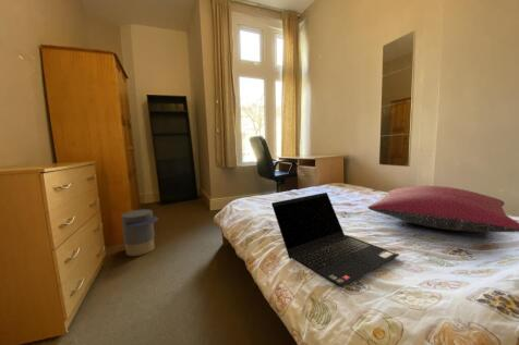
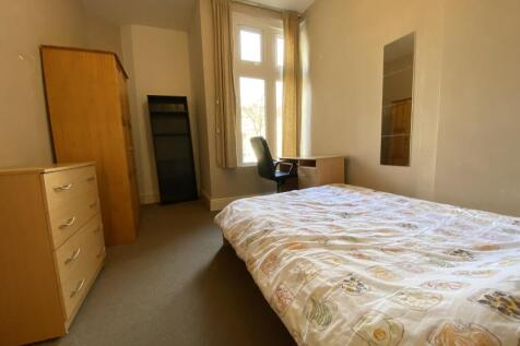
- trash can [120,208,160,257]
- laptop computer [270,192,400,288]
- pillow [366,185,519,233]
